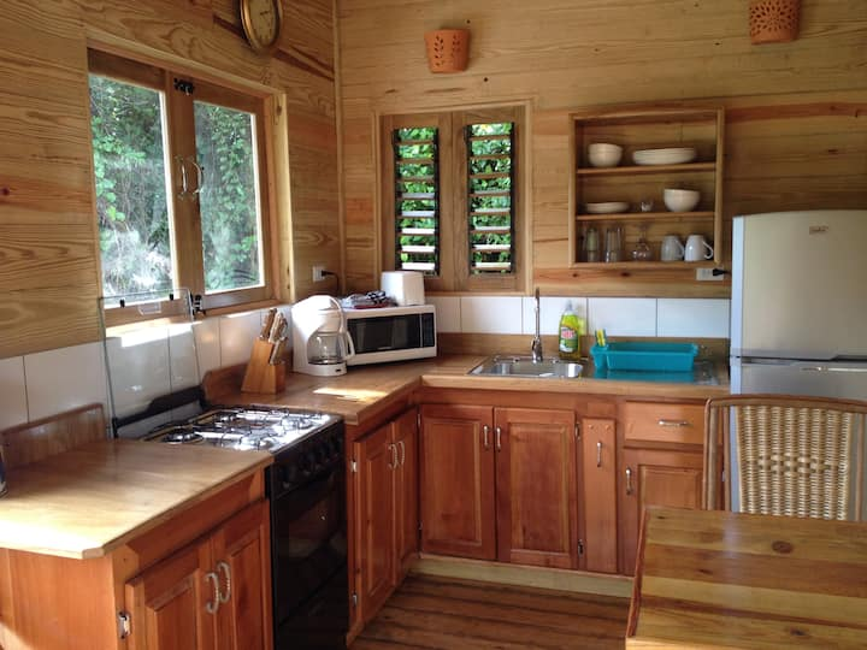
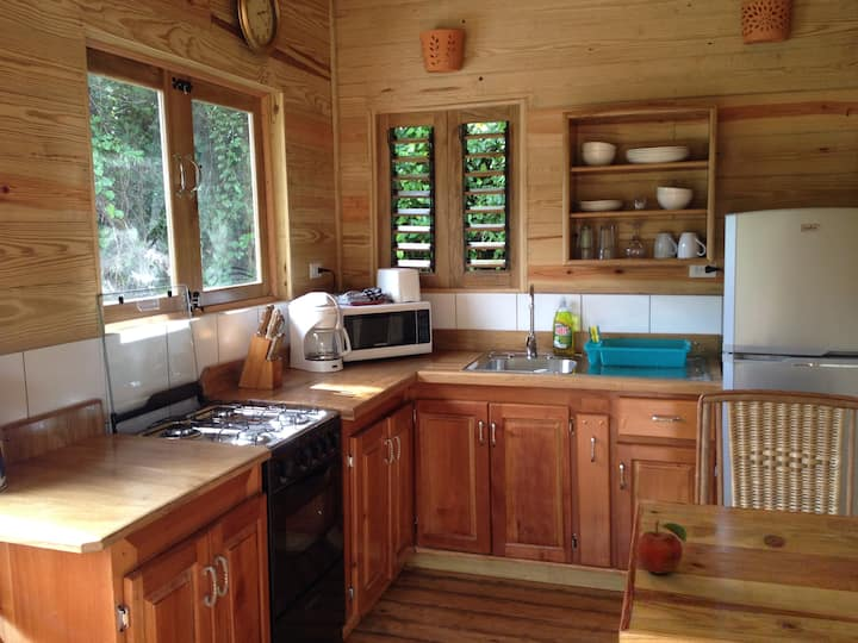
+ fruit [636,519,688,575]
